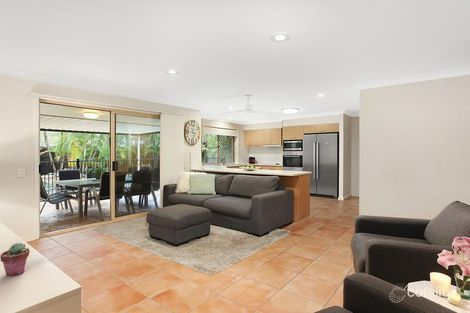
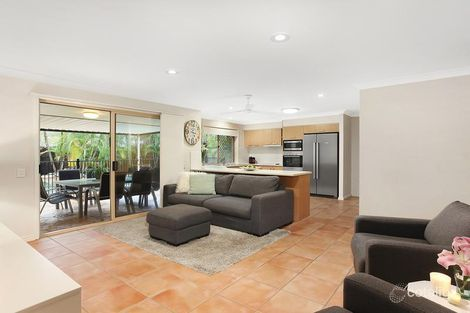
- potted succulent [0,242,31,277]
